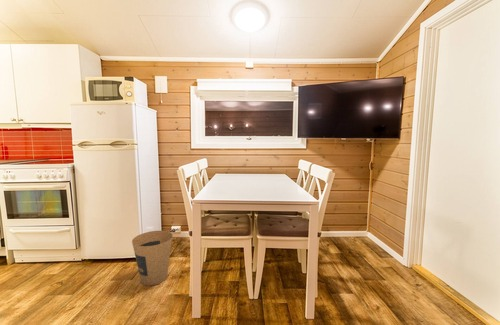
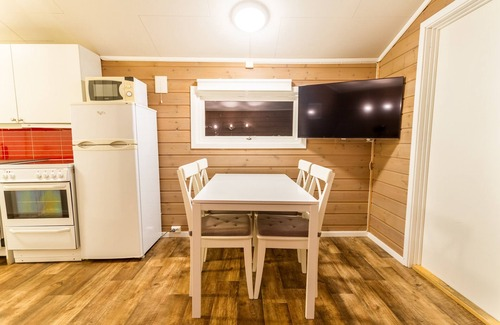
- trash can [131,230,174,287]
